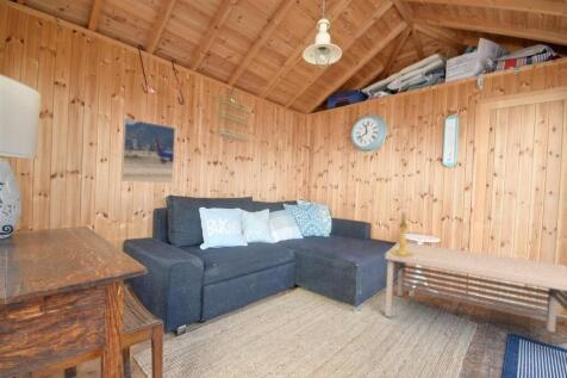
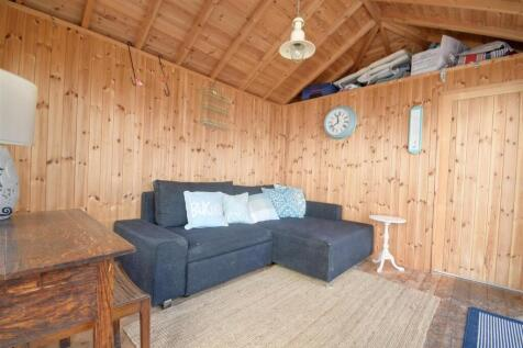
- candle holder [391,211,413,256]
- coffee table [384,241,567,334]
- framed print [120,117,176,185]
